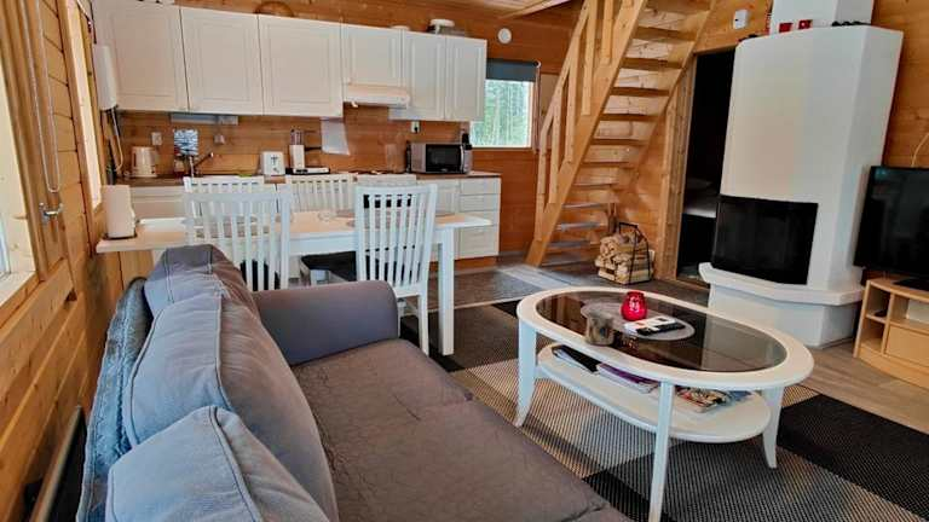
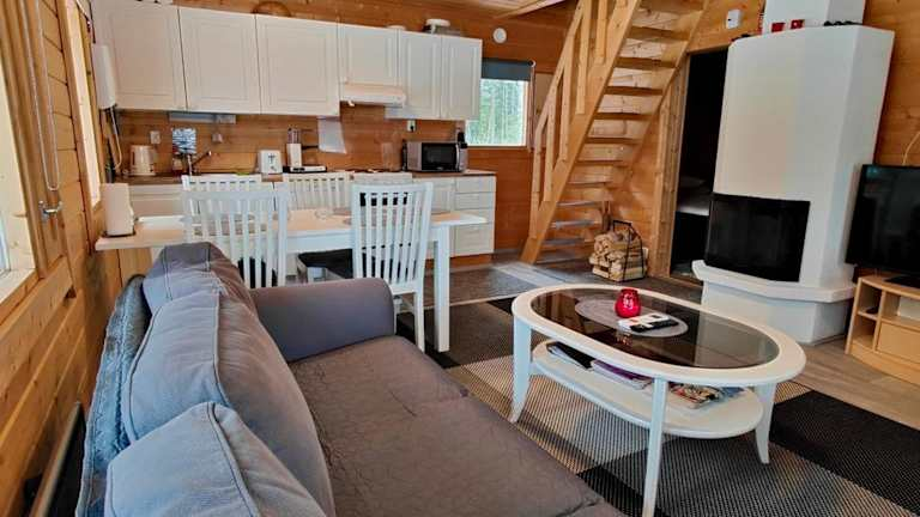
- mug [583,311,616,347]
